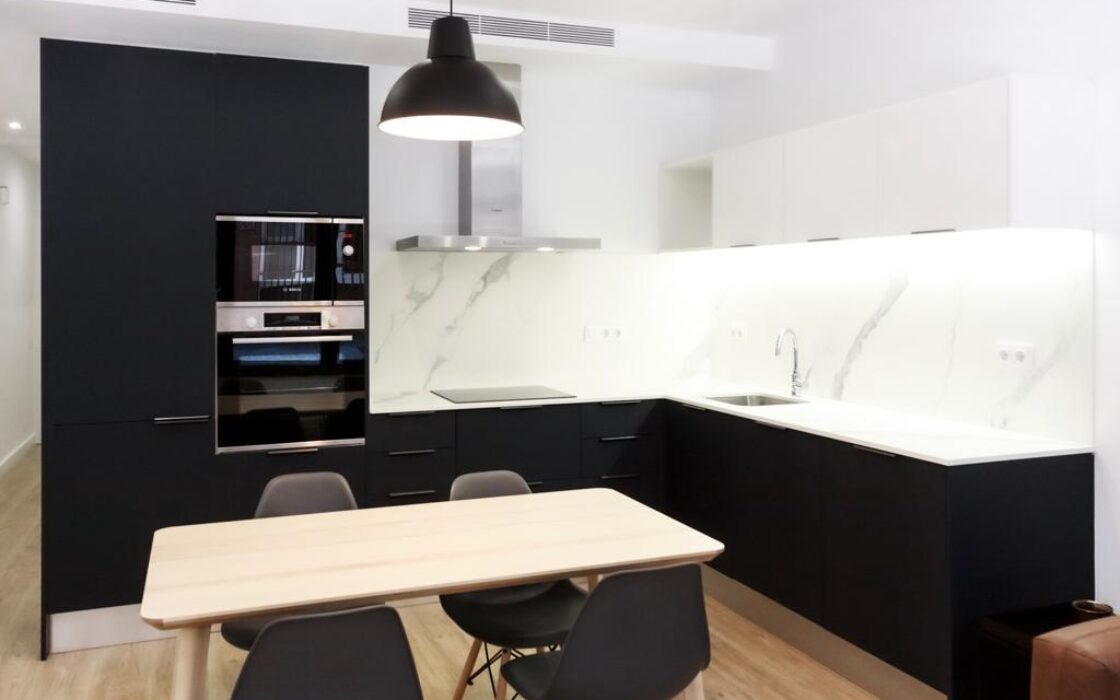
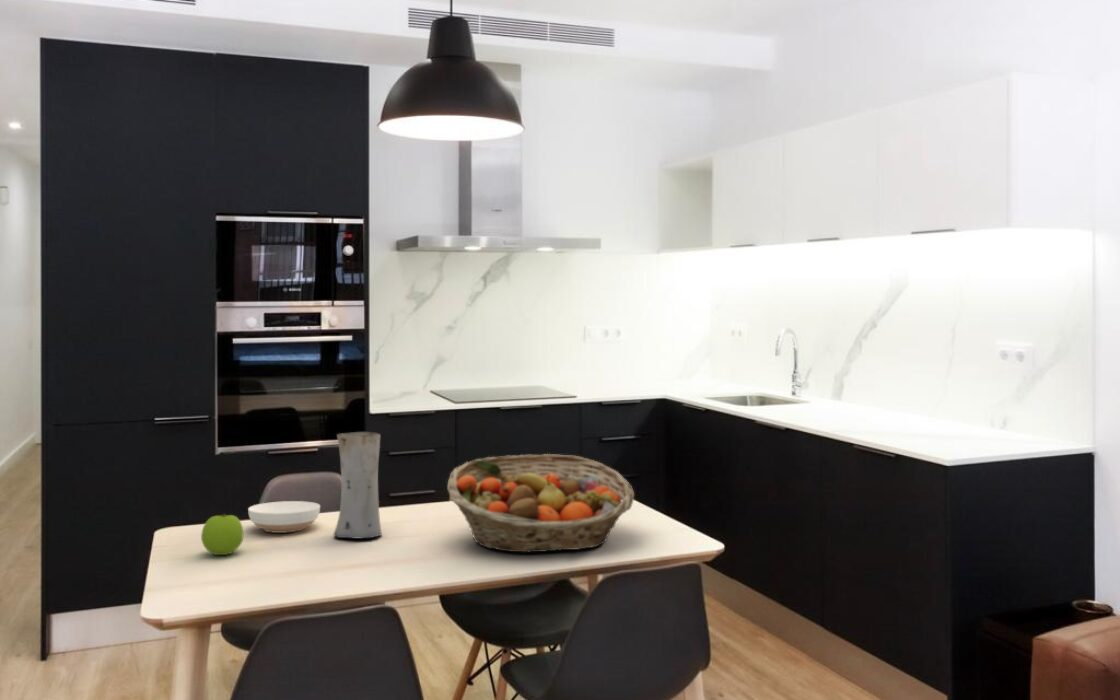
+ vase [332,431,383,540]
+ fruit basket [446,453,635,554]
+ apple [200,513,244,556]
+ bowl [247,500,321,534]
